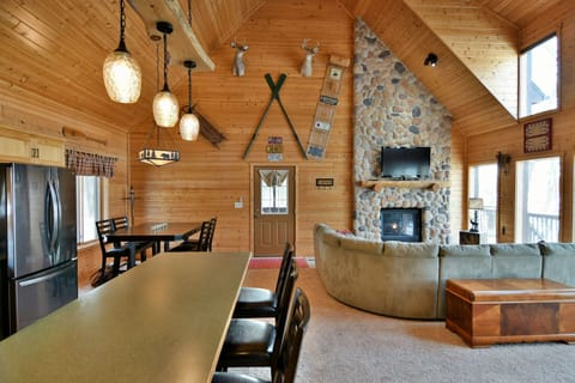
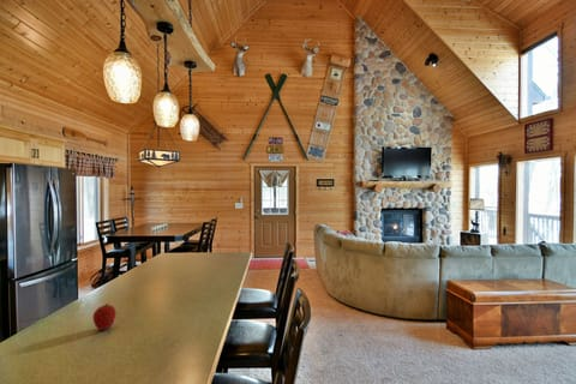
+ fruit [91,302,118,331]
